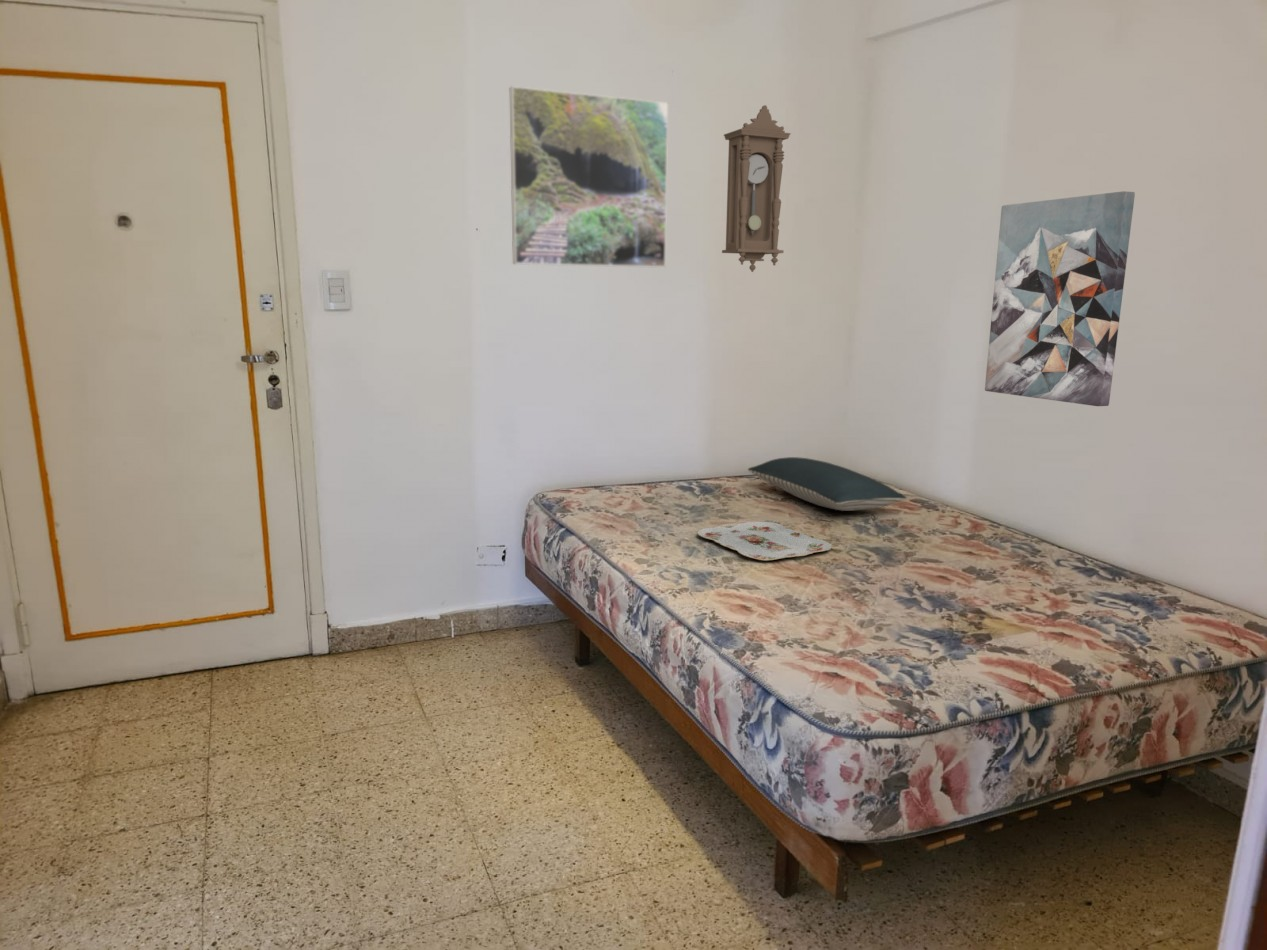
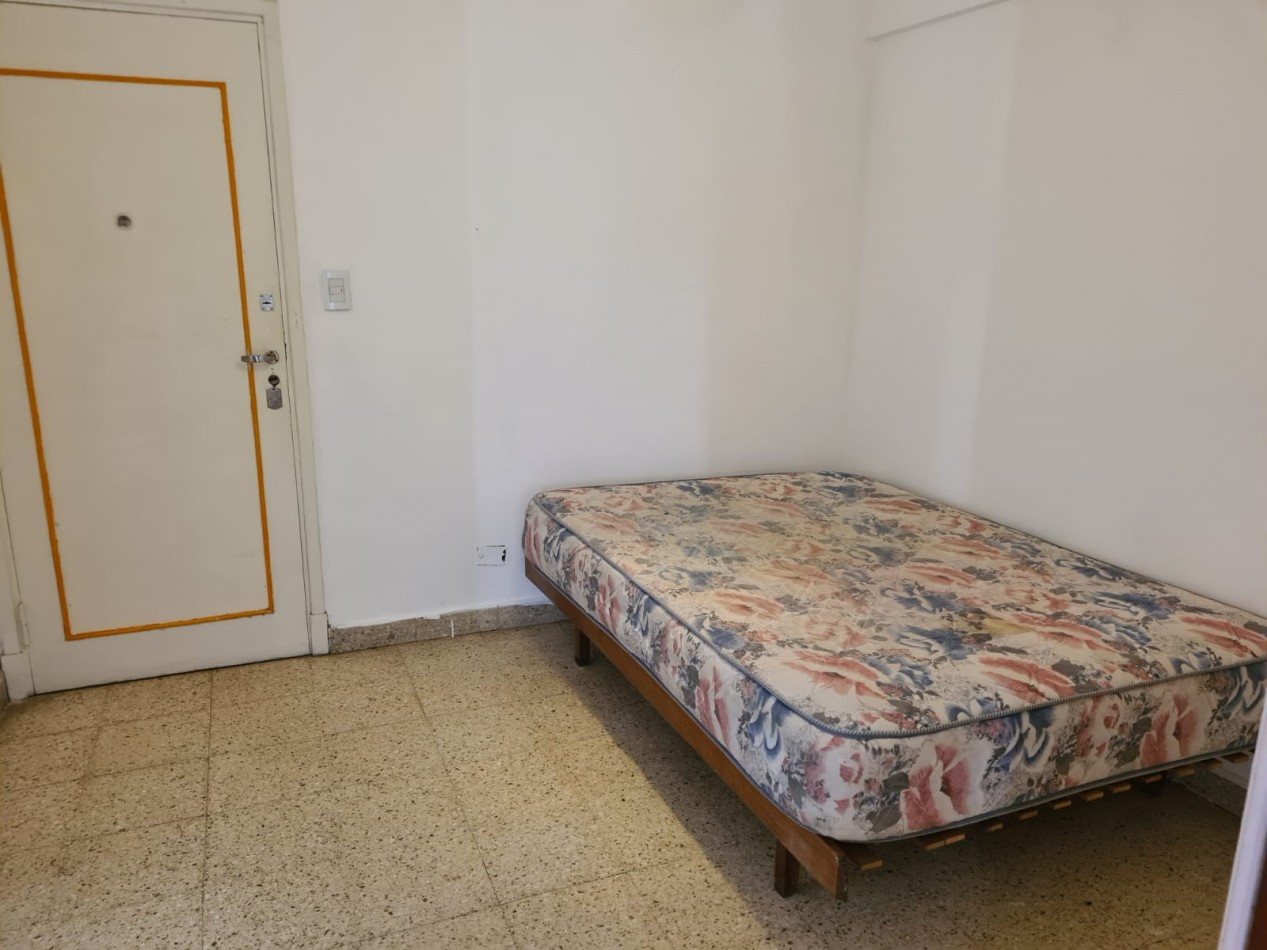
- serving tray [696,521,832,562]
- wall art [984,190,1136,407]
- pillow [747,456,908,512]
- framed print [509,85,669,269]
- pendulum clock [721,104,791,273]
